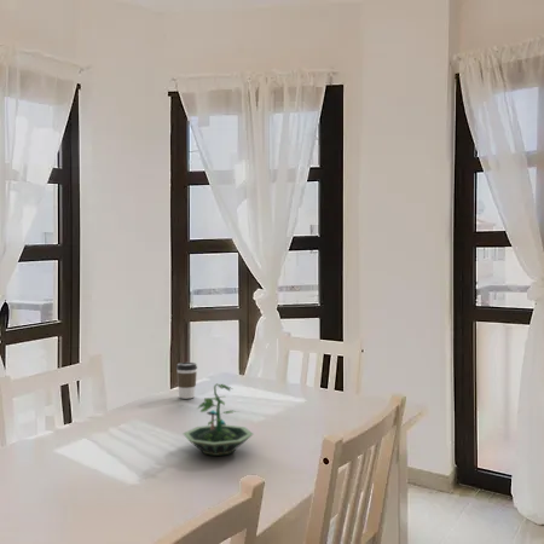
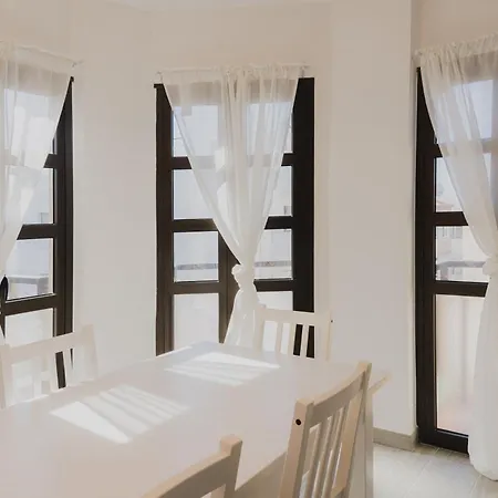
- terrarium [181,383,254,457]
- coffee cup [175,361,198,400]
